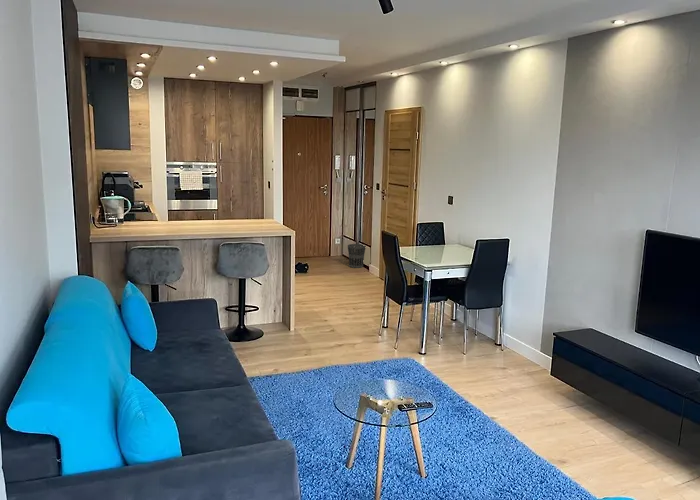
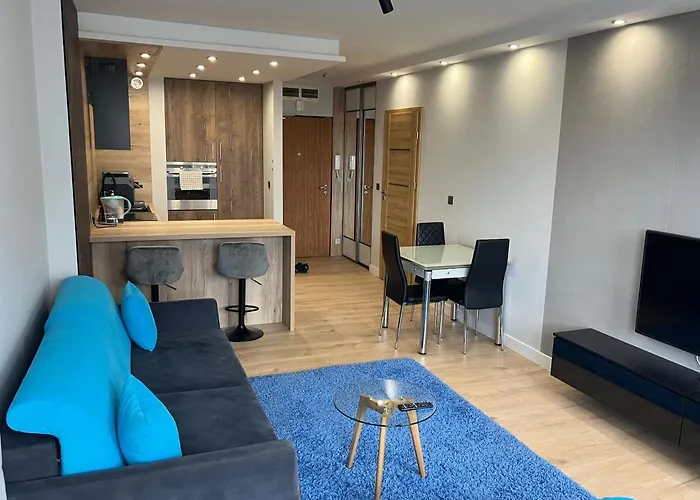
- wastebasket [347,243,367,269]
